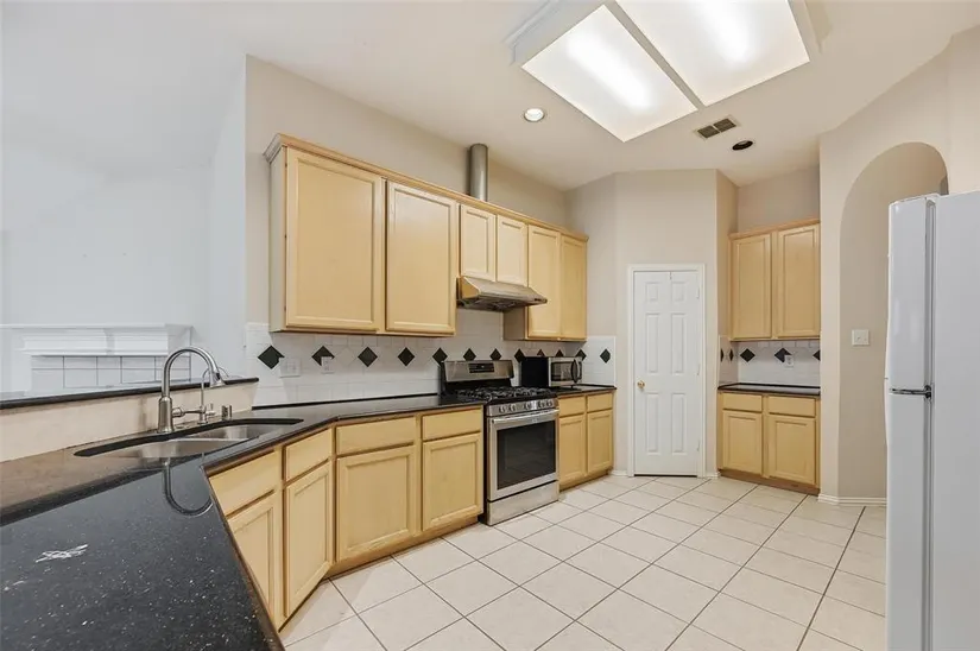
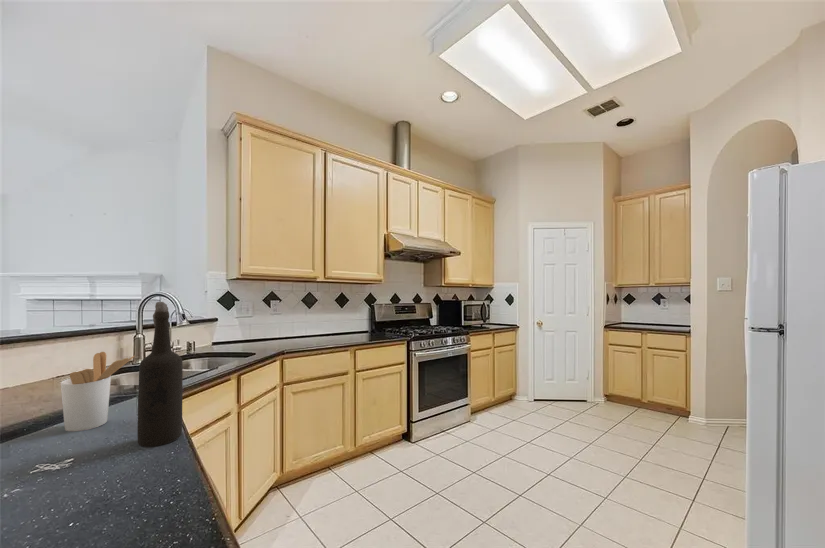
+ bottle [136,301,184,448]
+ utensil holder [60,351,135,432]
